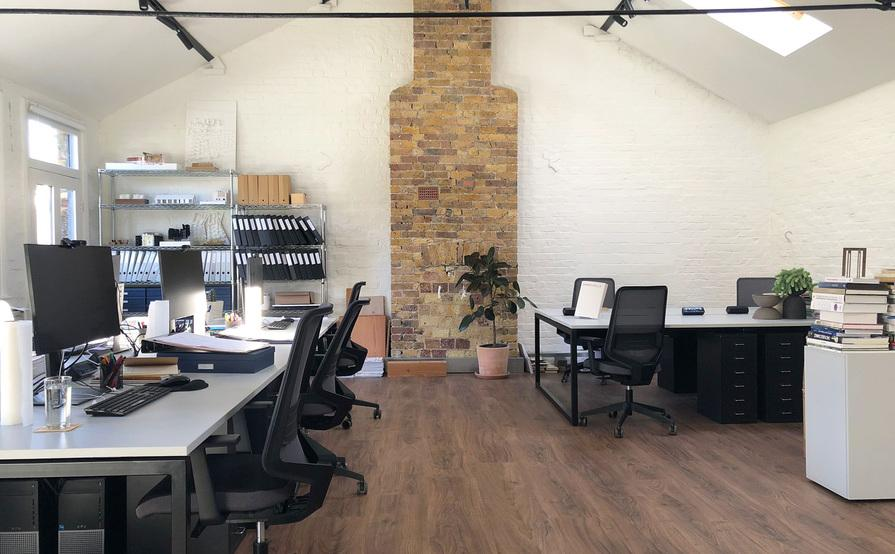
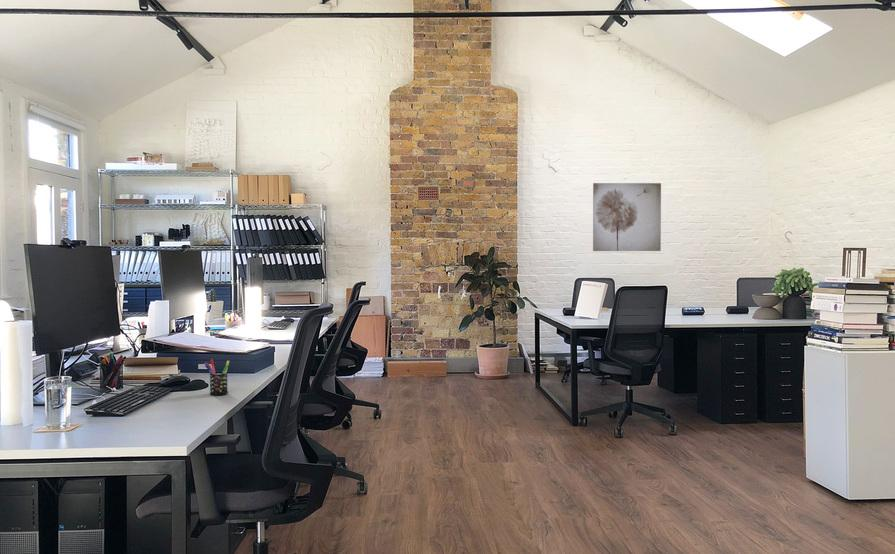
+ pen holder [203,358,230,396]
+ wall art [592,182,662,252]
